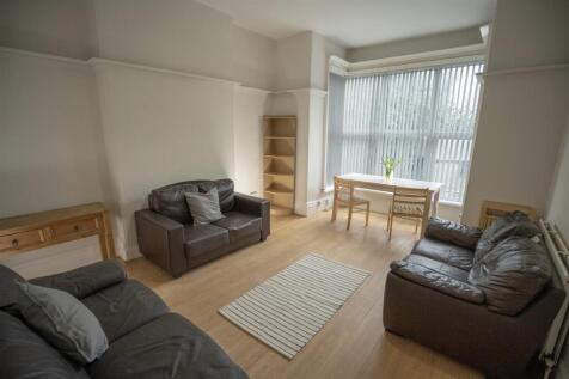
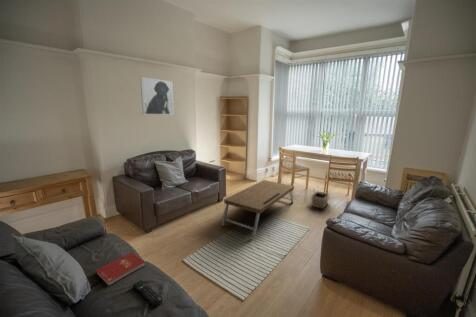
+ remote control [132,279,164,307]
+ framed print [139,76,175,116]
+ book [95,251,146,287]
+ basket [310,186,331,210]
+ coffee table [220,179,296,238]
